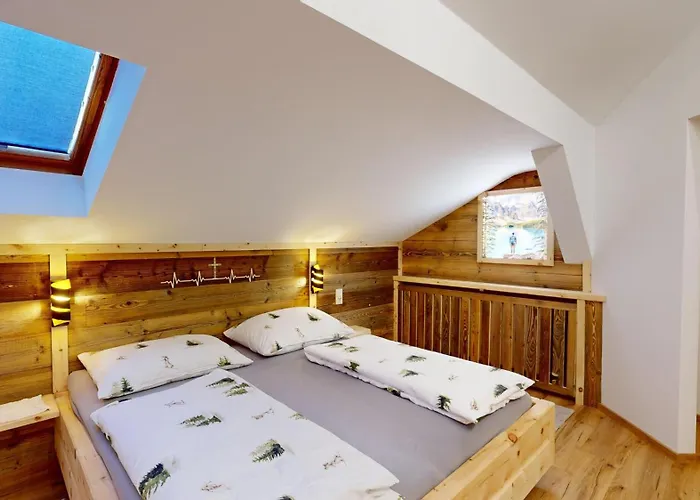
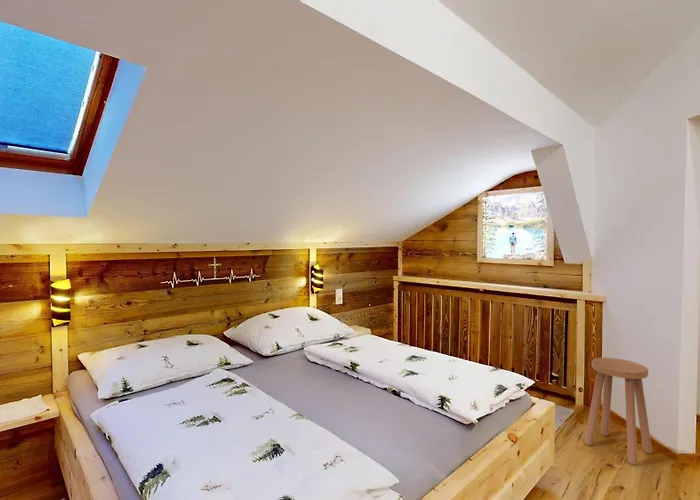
+ stool [584,357,653,466]
